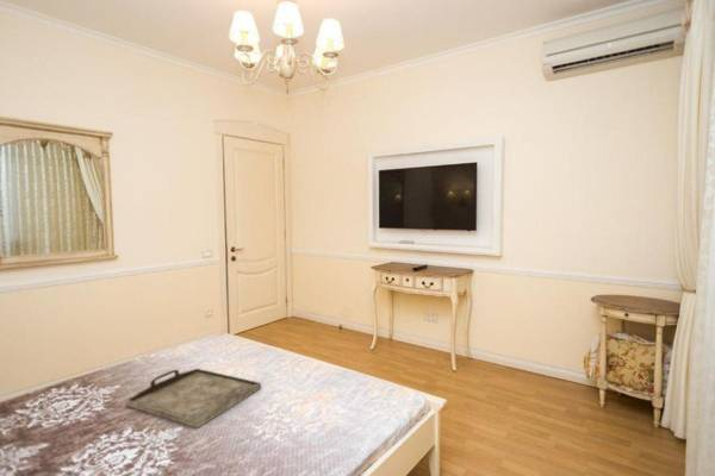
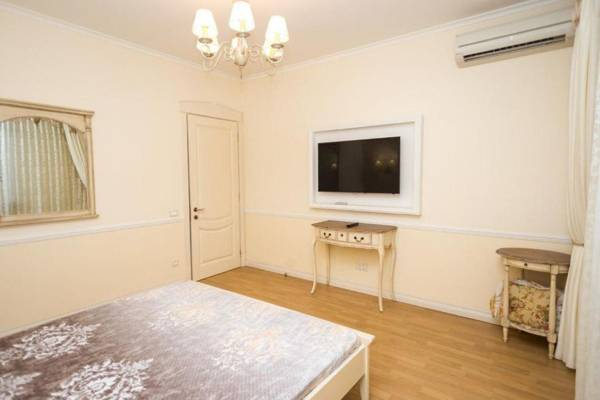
- serving tray [125,368,262,430]
